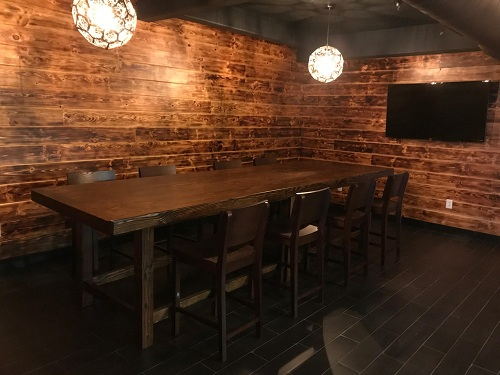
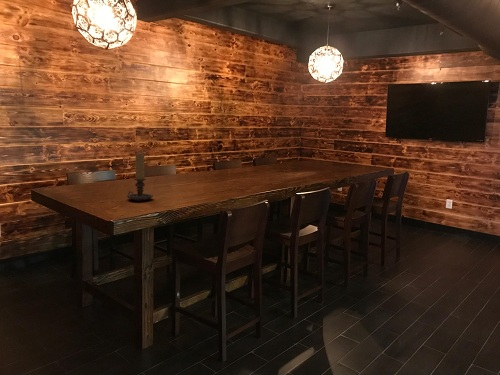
+ candle holder [126,152,154,202]
